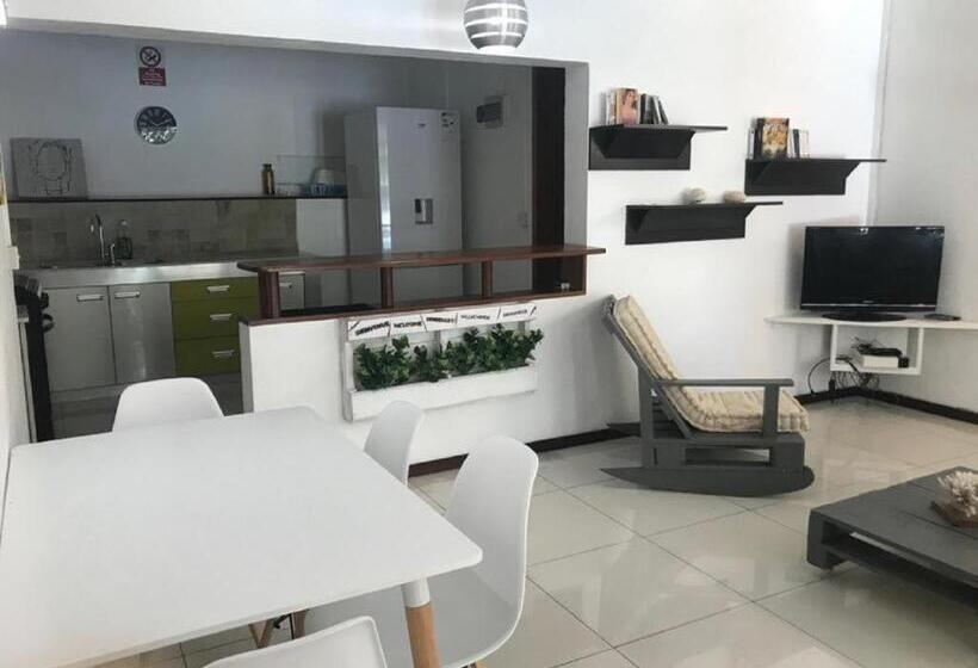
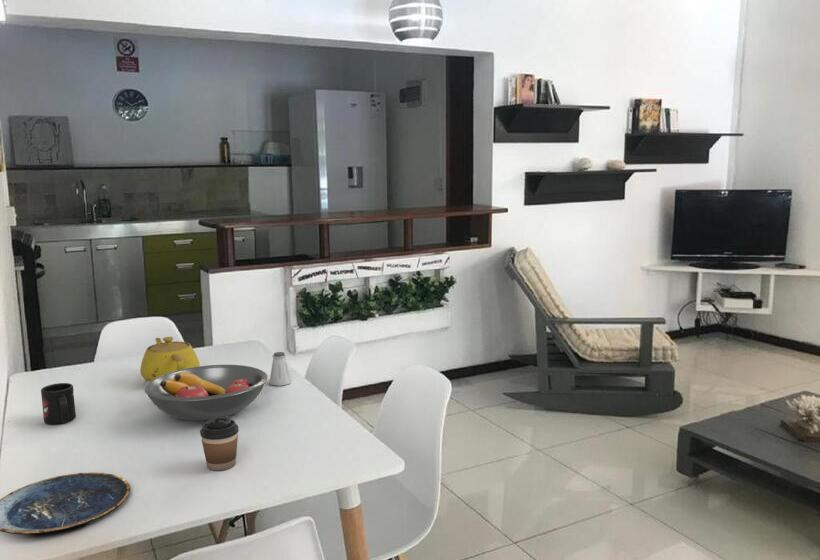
+ saltshaker [268,351,292,387]
+ teapot [139,336,201,382]
+ coffee cup [199,417,240,471]
+ fruit bowl [144,364,269,422]
+ plate [0,471,131,535]
+ mug [40,382,77,426]
